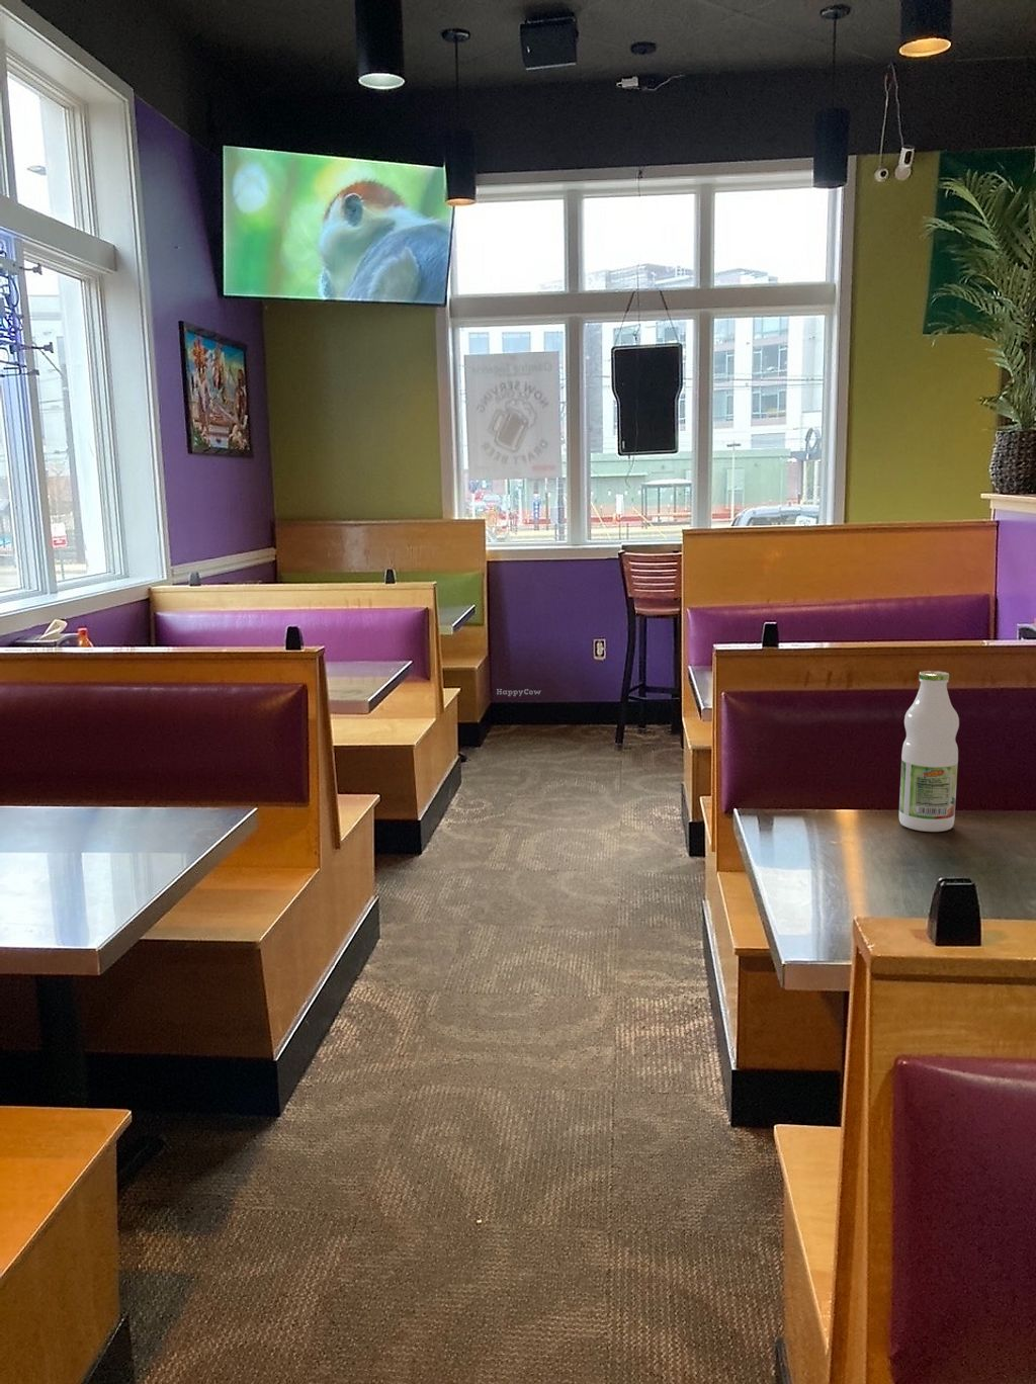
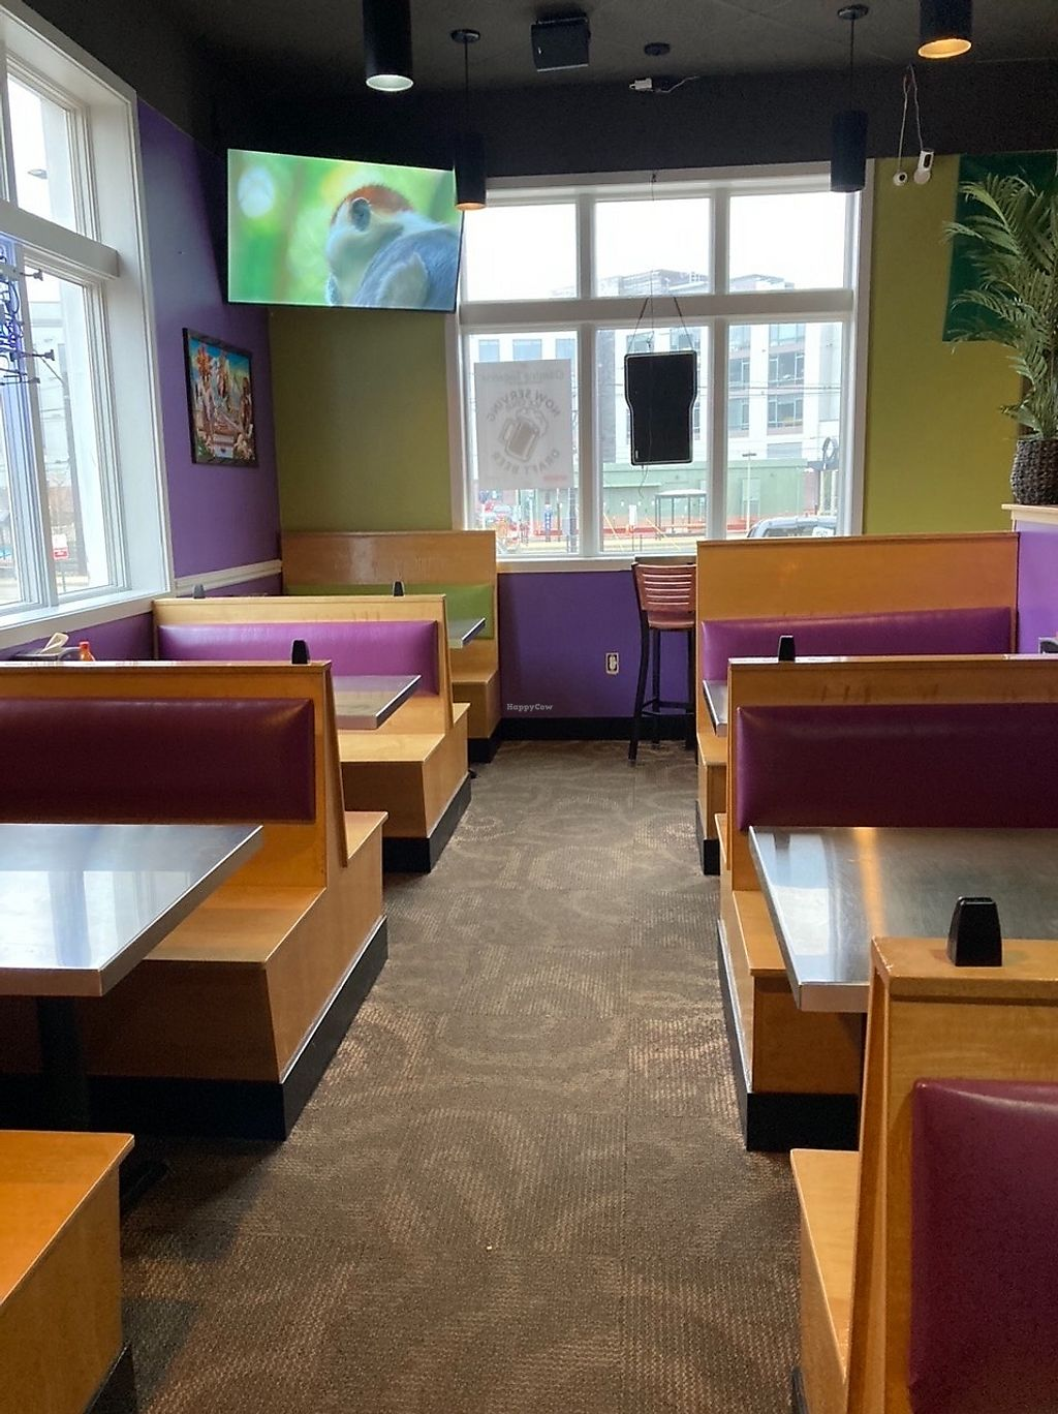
- beverage bottle [899,670,960,832]
